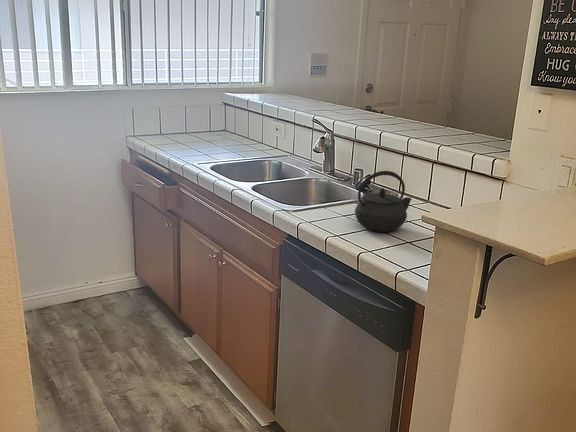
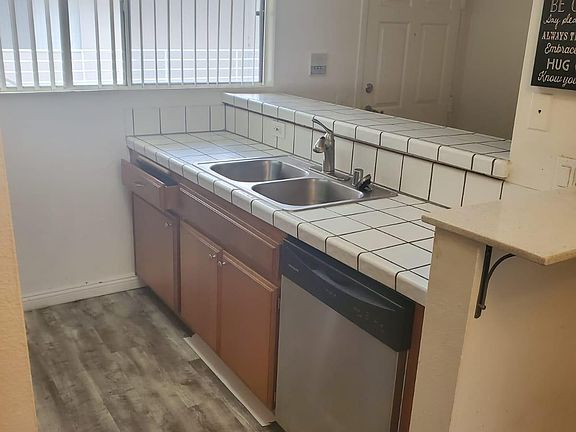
- kettle [354,170,413,233]
